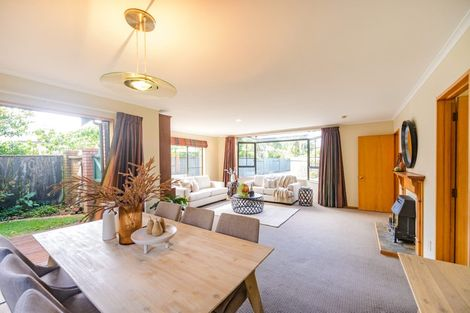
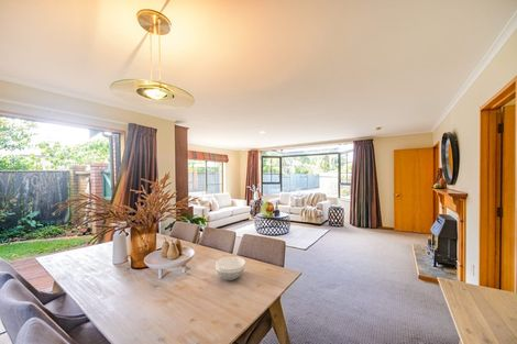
+ bowl [215,255,246,281]
